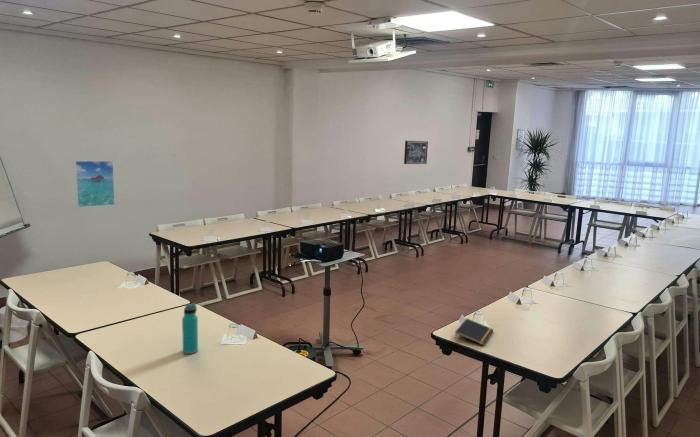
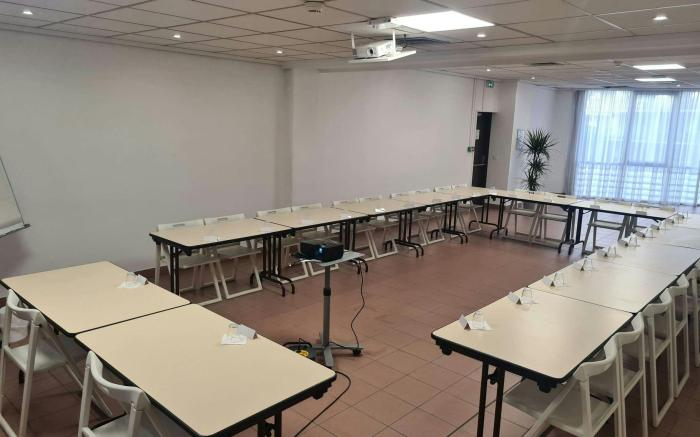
- notepad [454,318,495,346]
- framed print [74,160,116,208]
- water bottle [181,302,199,355]
- wall art [403,140,429,165]
